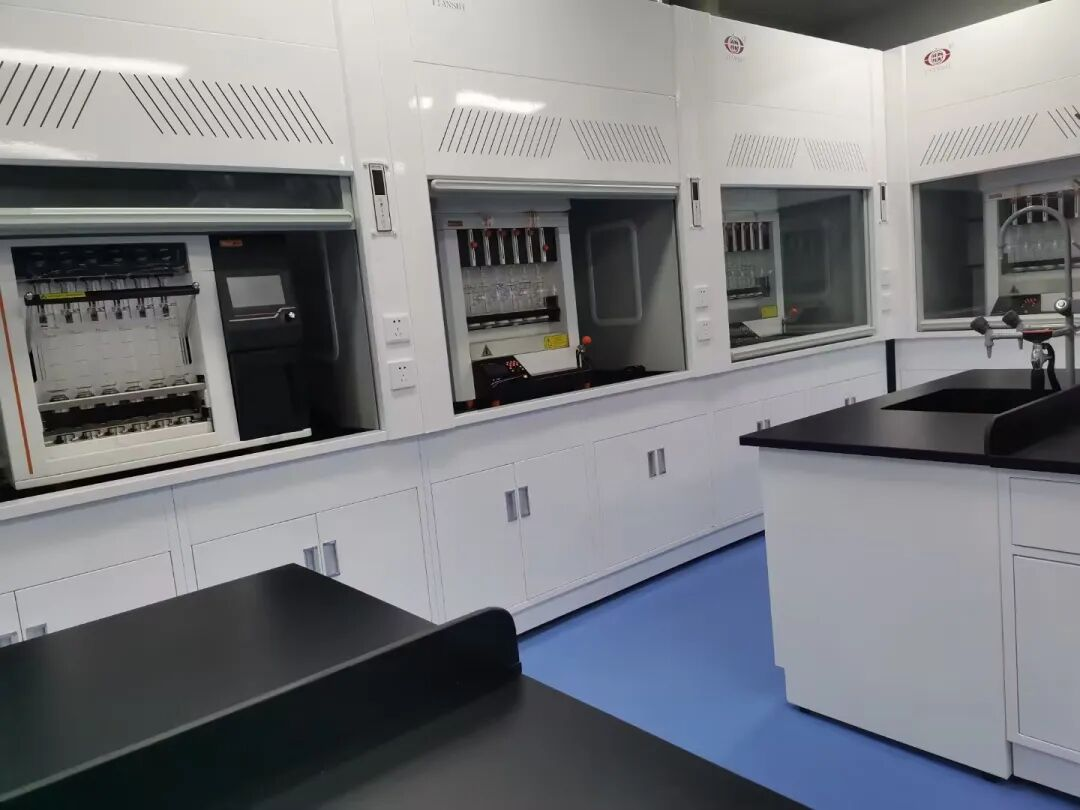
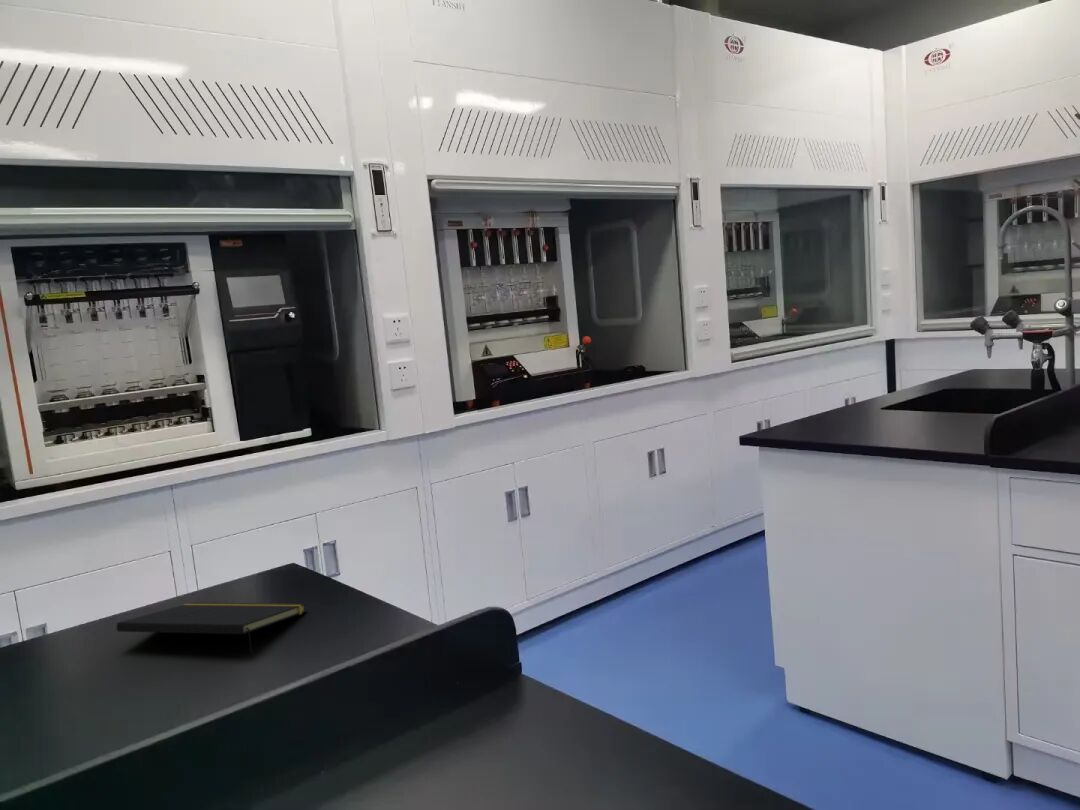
+ notepad [116,602,307,655]
